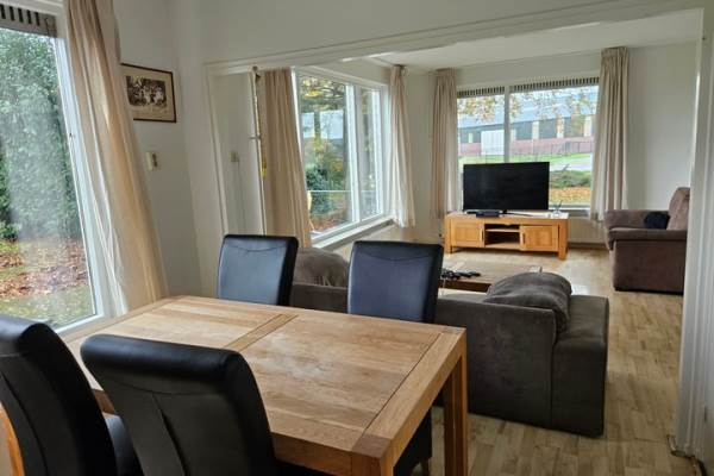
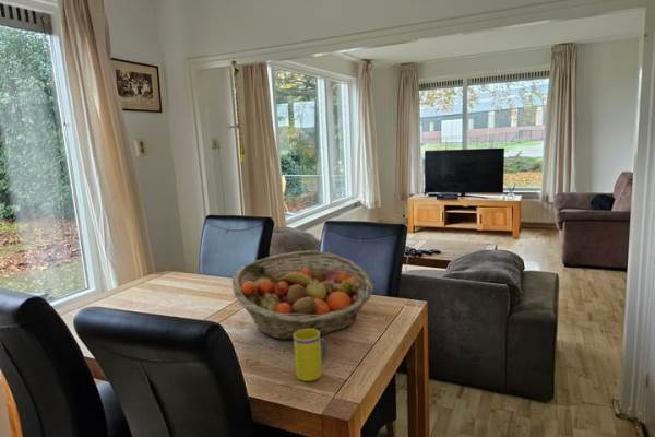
+ fruit basket [231,249,374,341]
+ mug [293,329,329,382]
